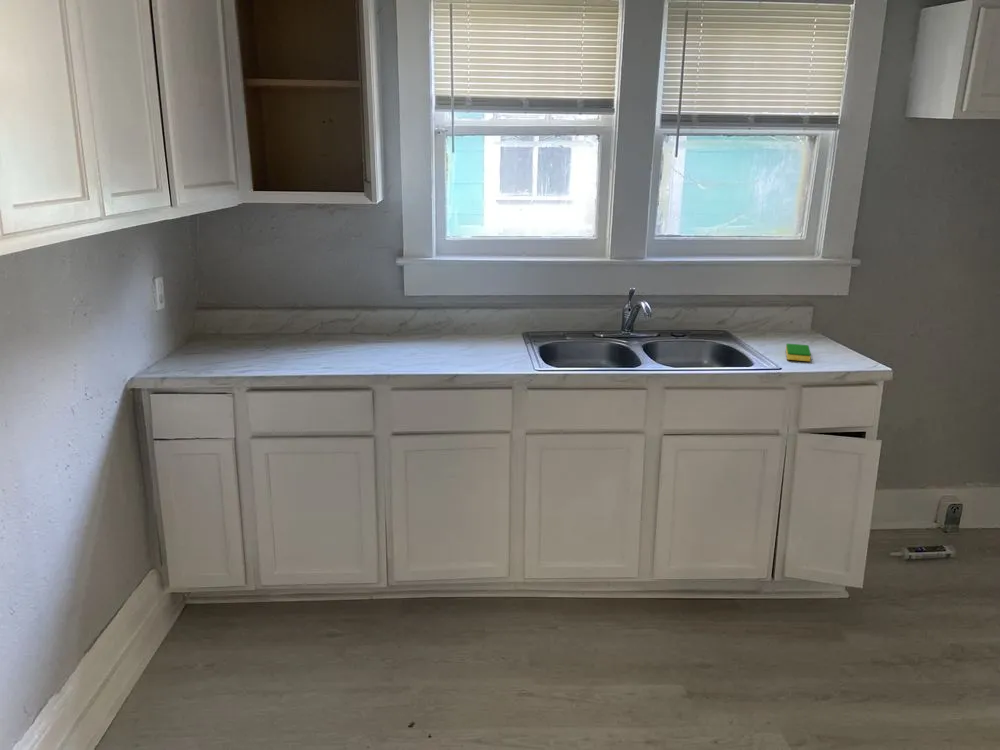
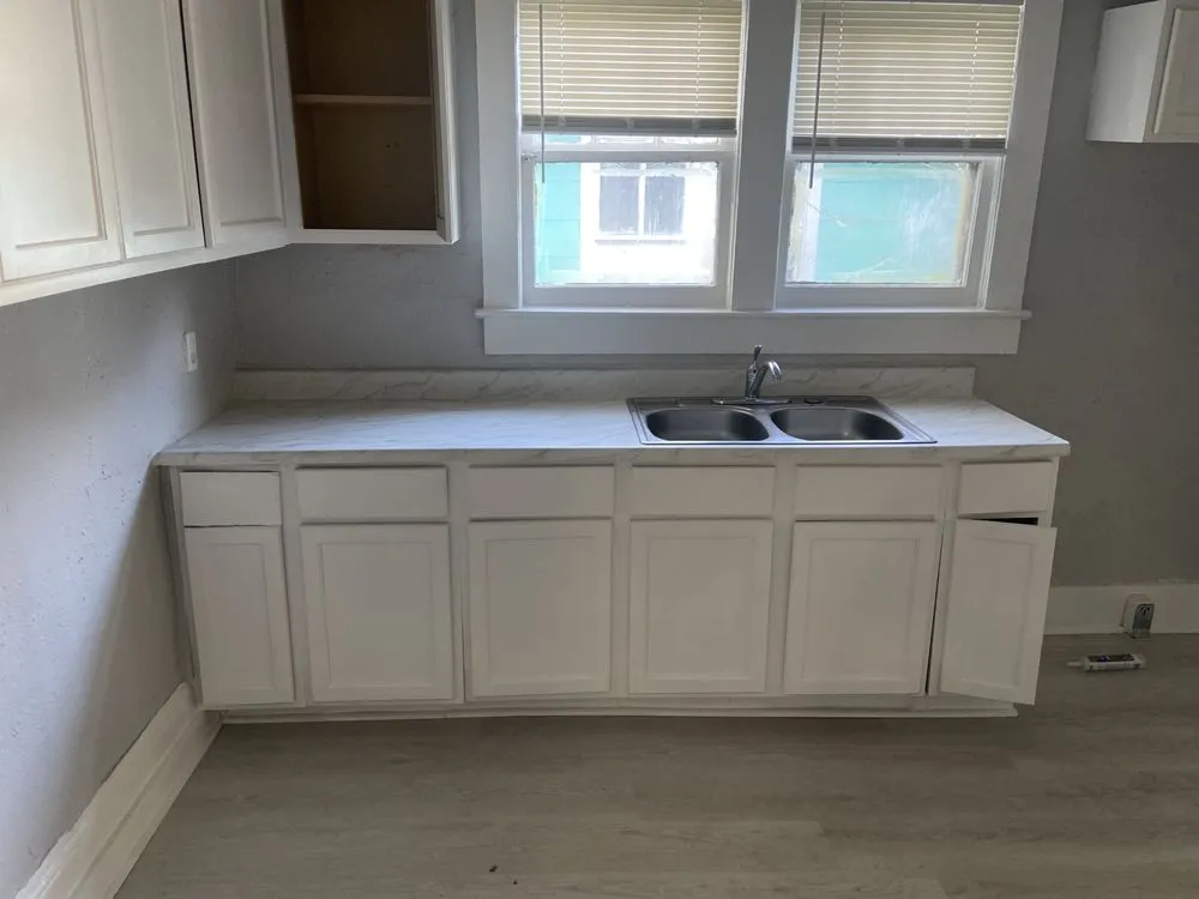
- dish sponge [785,343,812,362]
